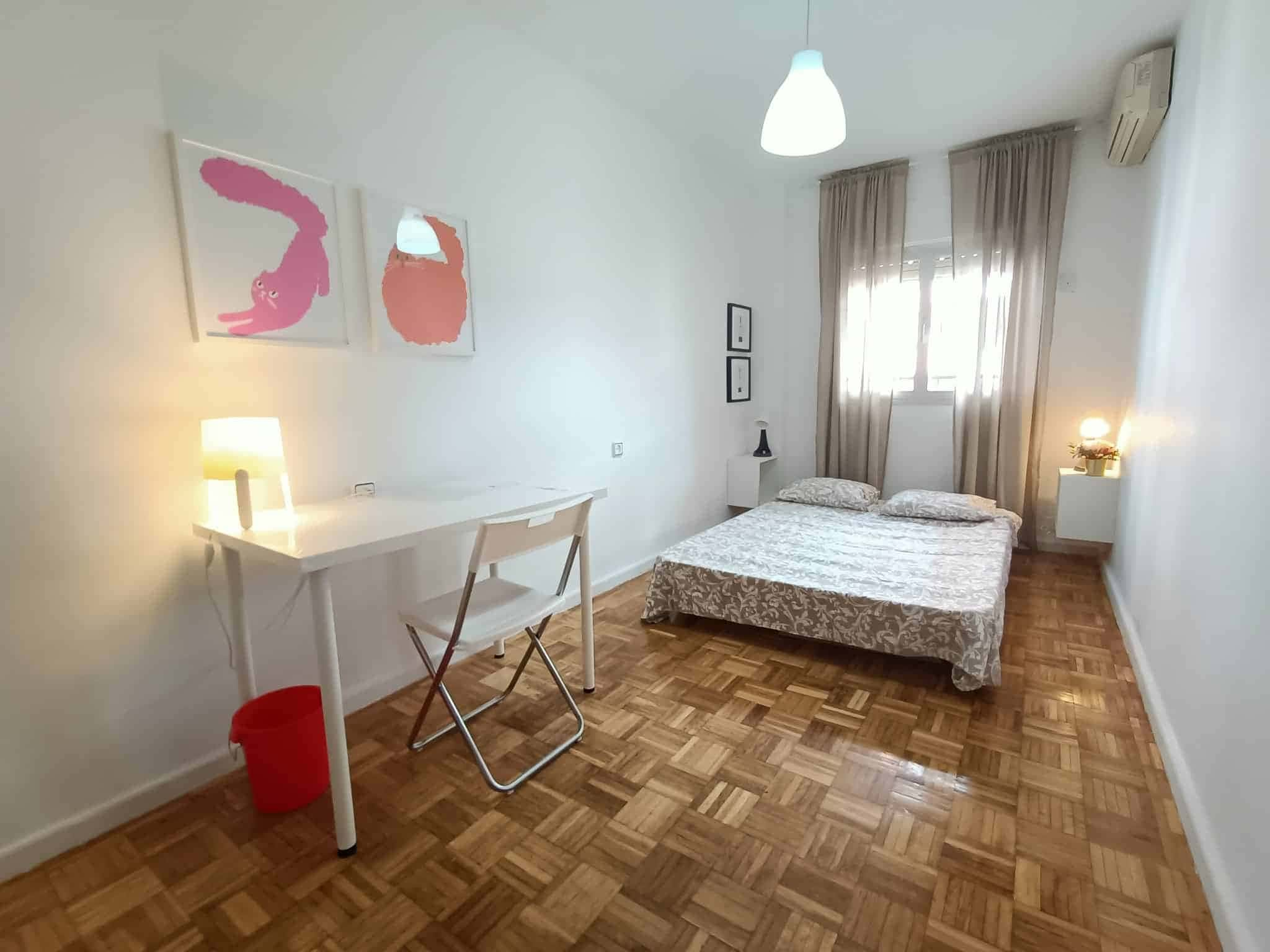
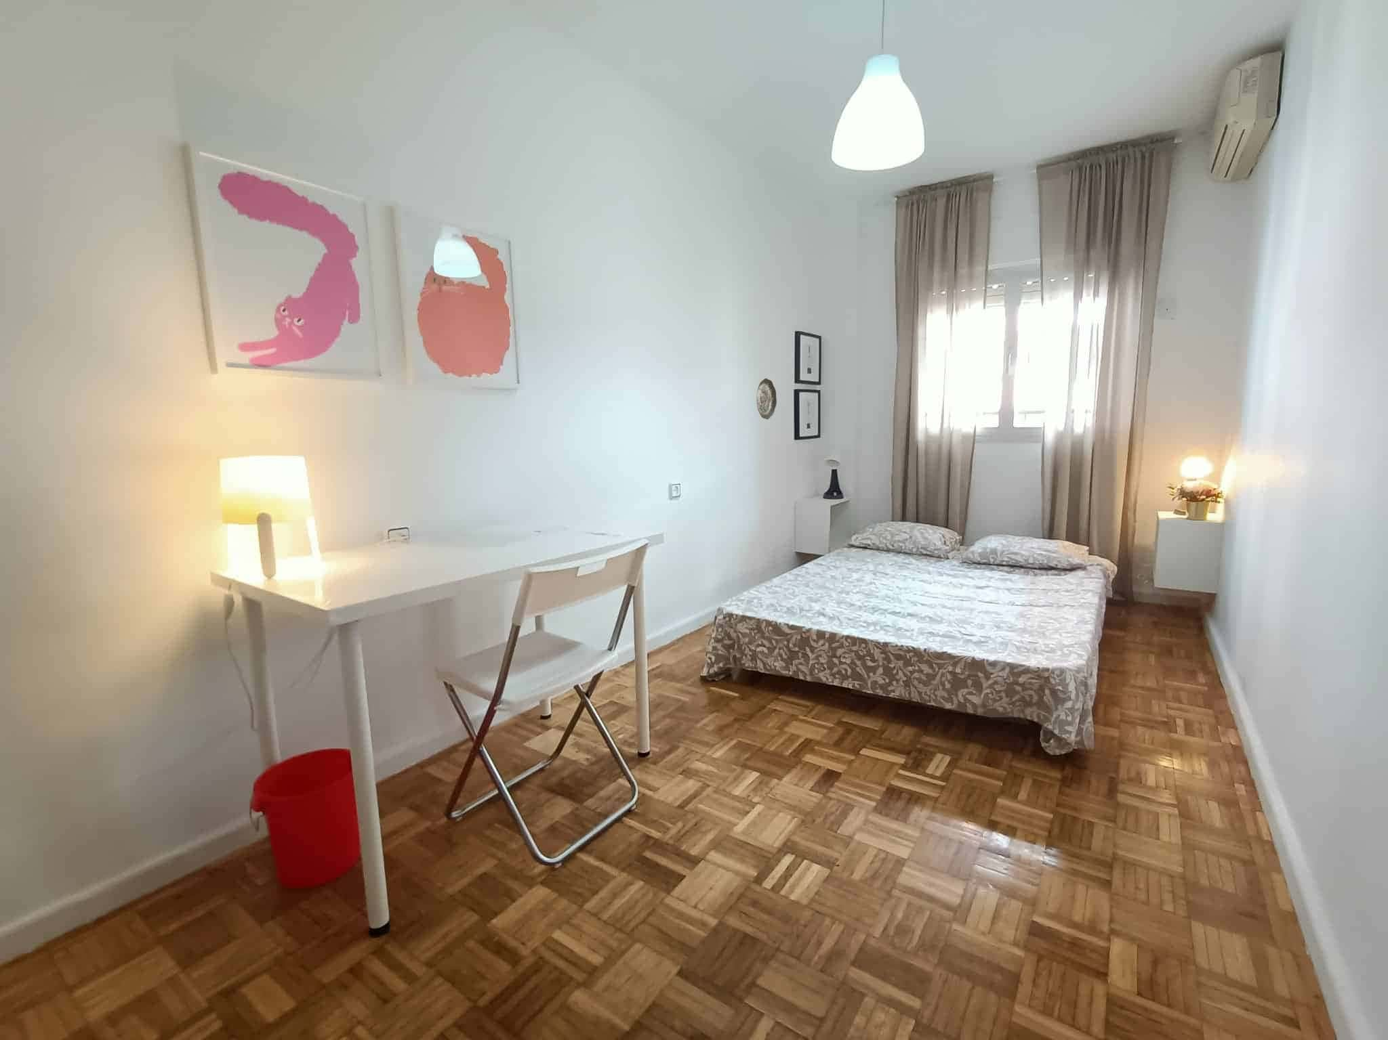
+ decorative plate [755,378,777,419]
